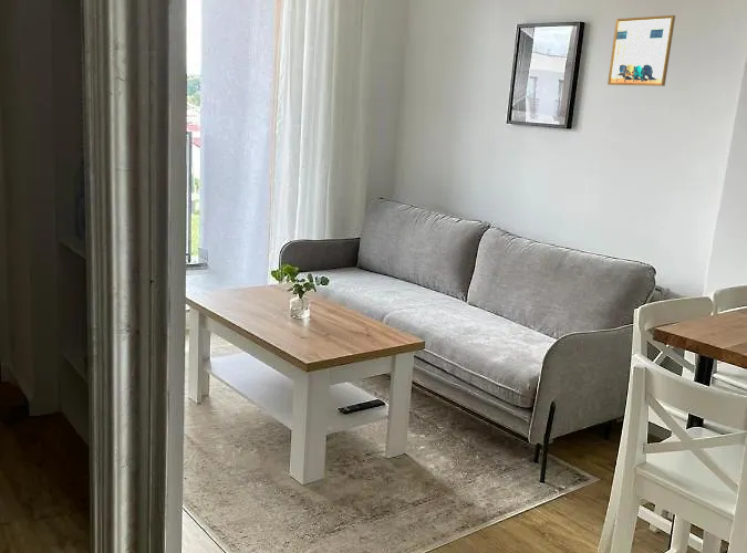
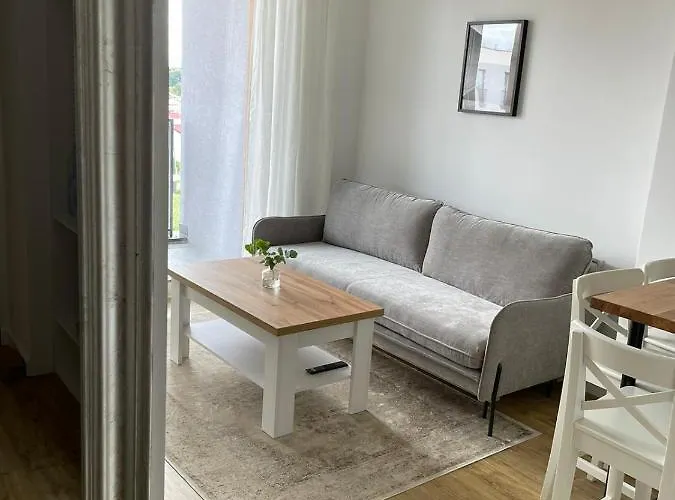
- wall art [606,14,676,87]
